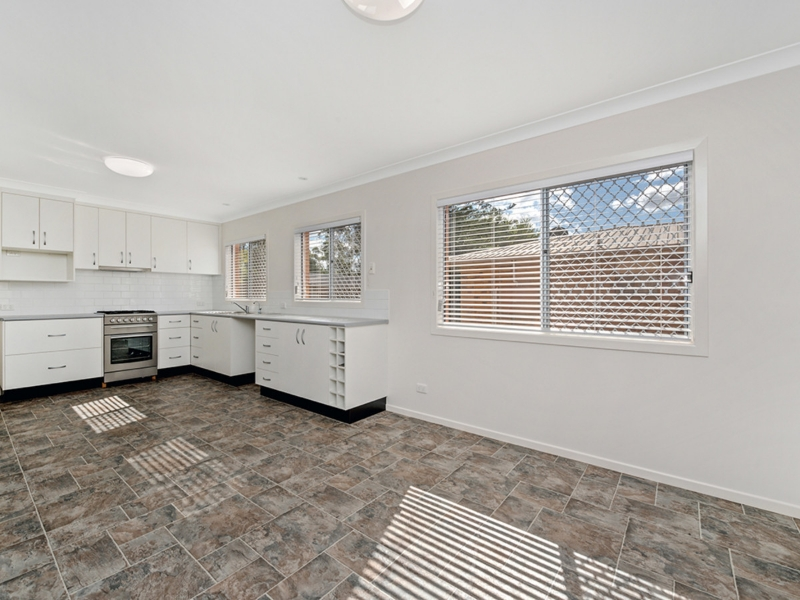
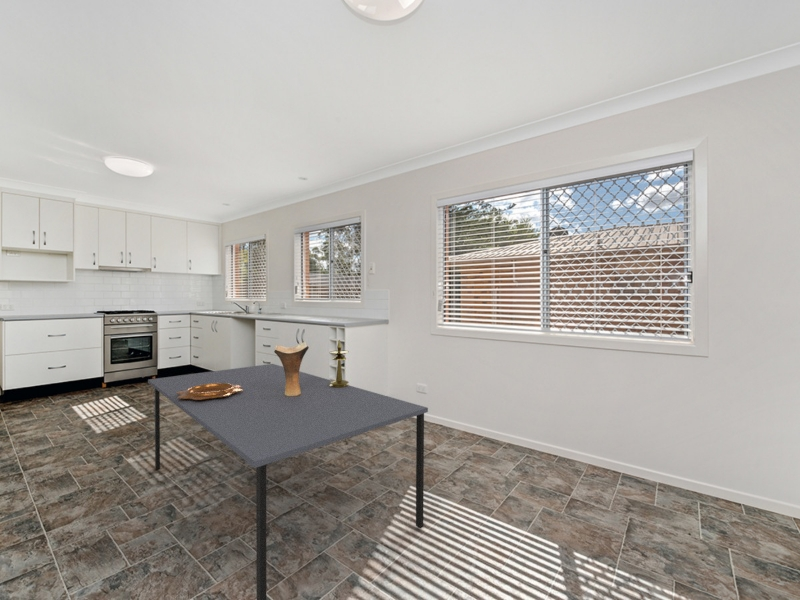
+ decorative bowl [176,383,243,400]
+ dining table [147,363,429,600]
+ vase [273,341,310,396]
+ candlestick [329,339,350,388]
